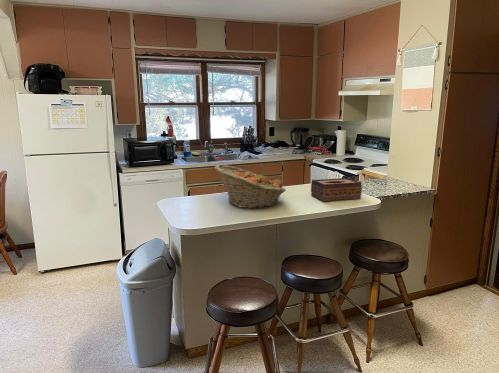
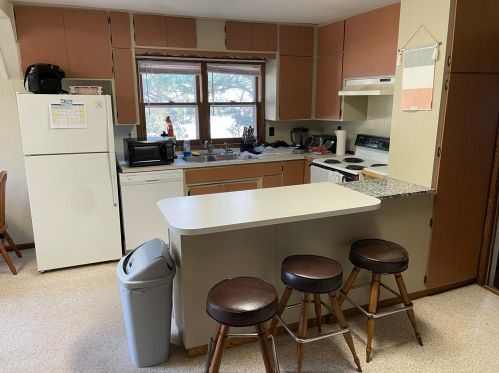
- fruit basket [213,164,287,209]
- tissue box [310,177,363,202]
